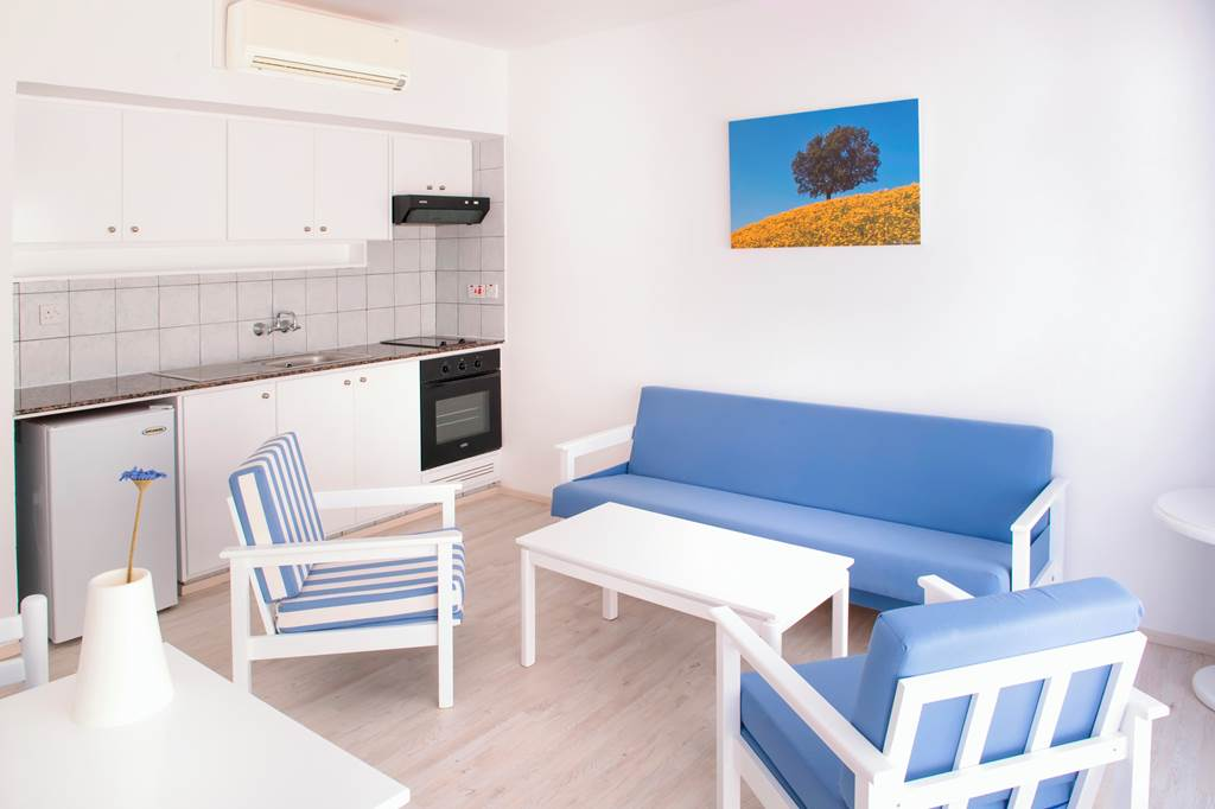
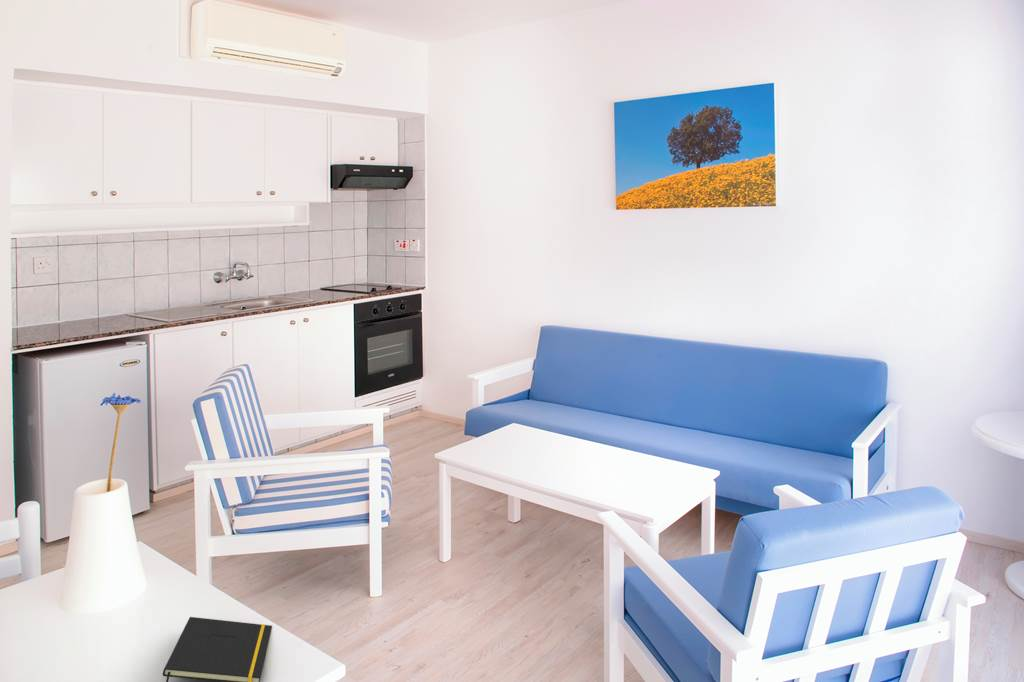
+ notepad [162,616,273,682]
